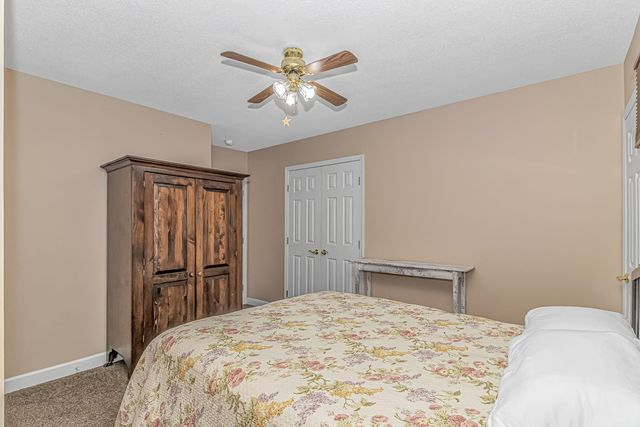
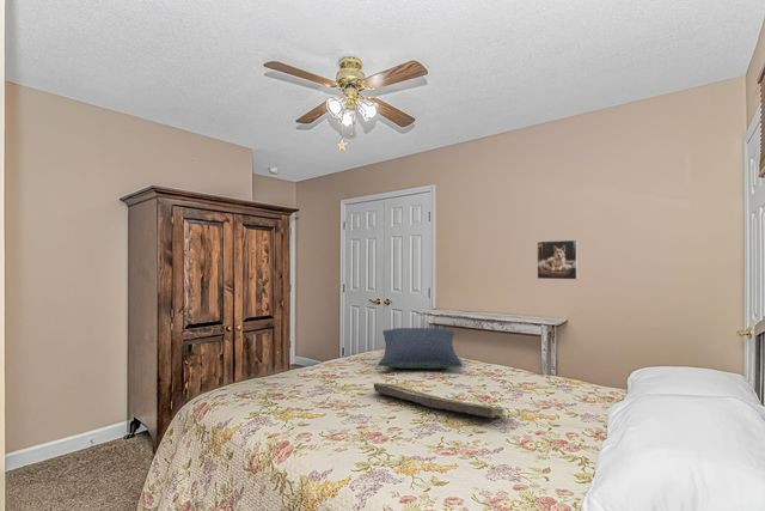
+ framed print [536,239,580,281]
+ pillow [377,327,463,370]
+ tray [369,382,506,419]
